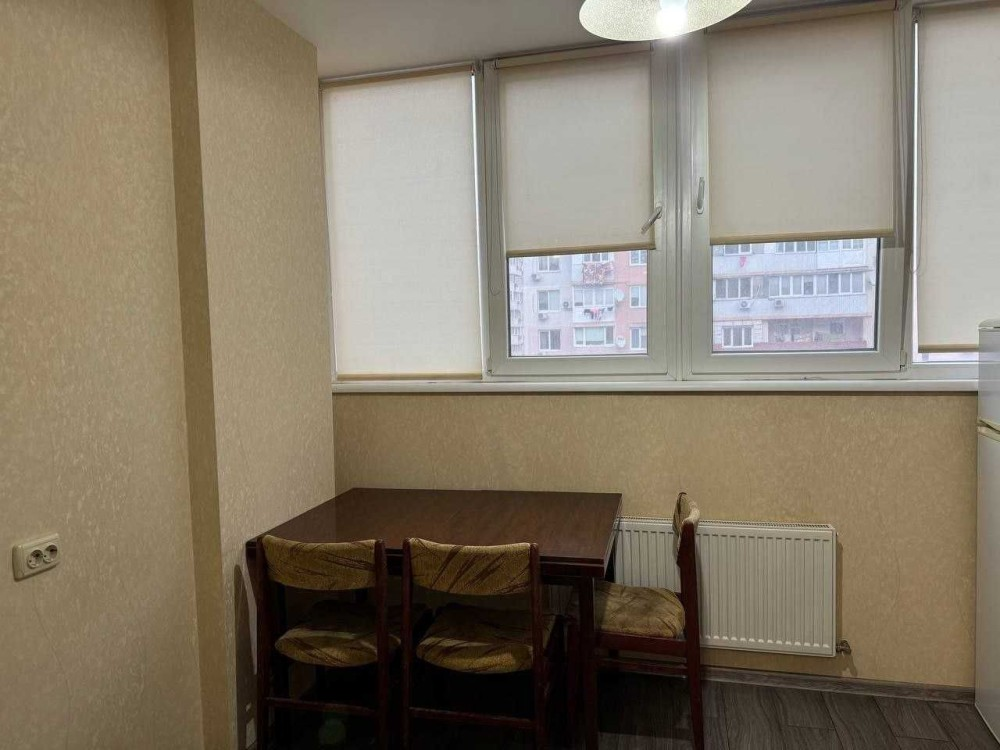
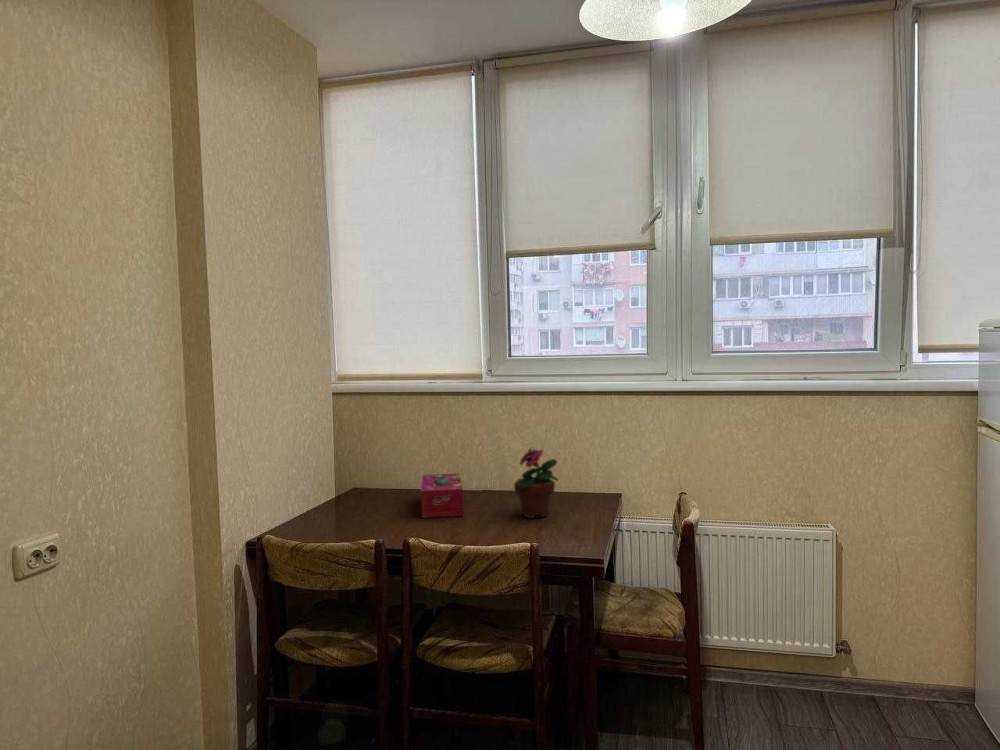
+ tissue box [420,472,464,519]
+ potted flower [513,447,559,519]
